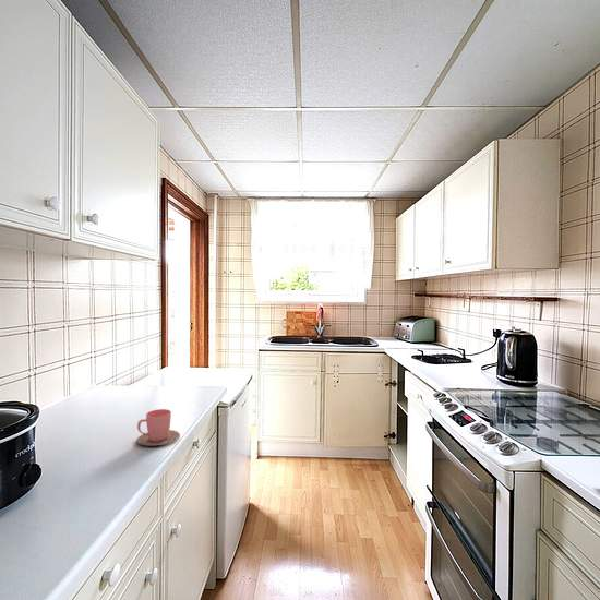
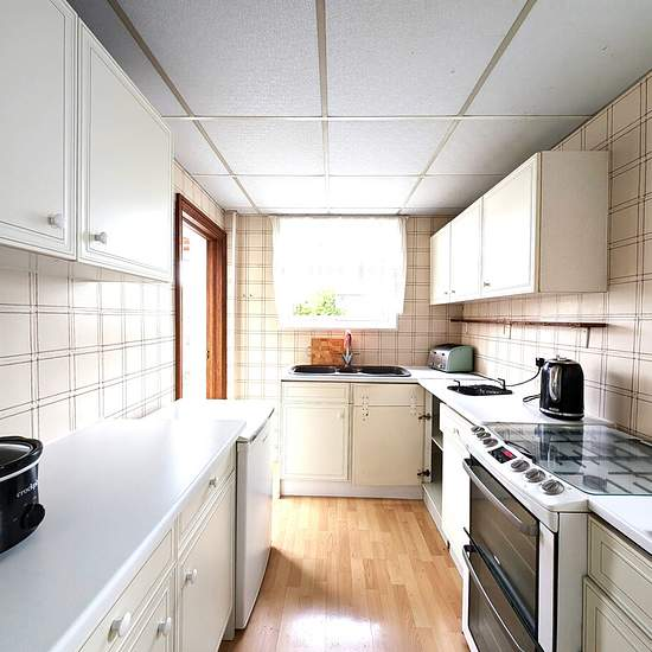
- cup [135,408,181,447]
